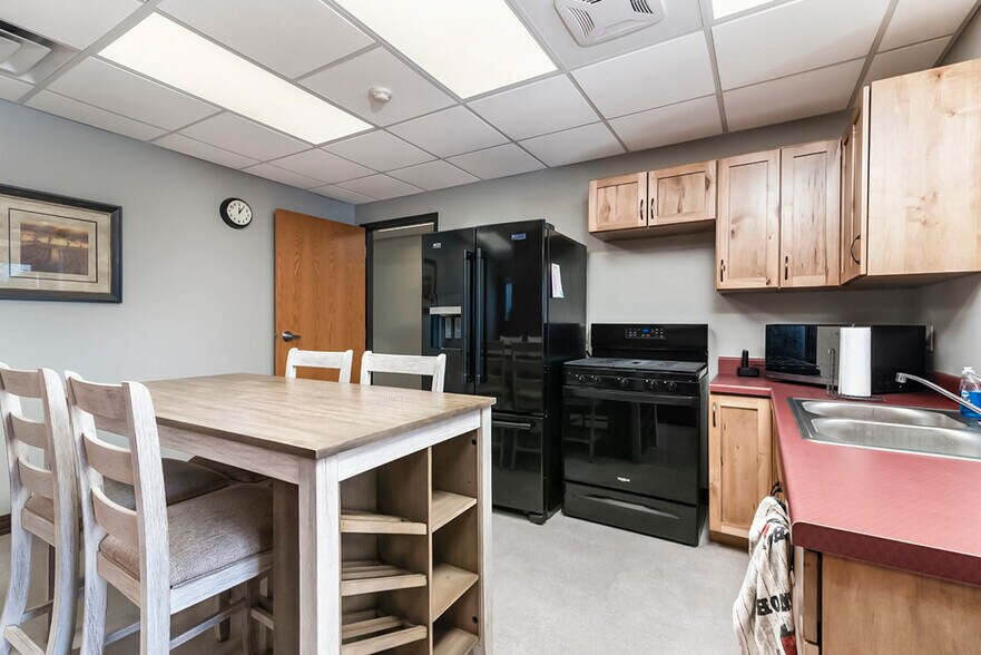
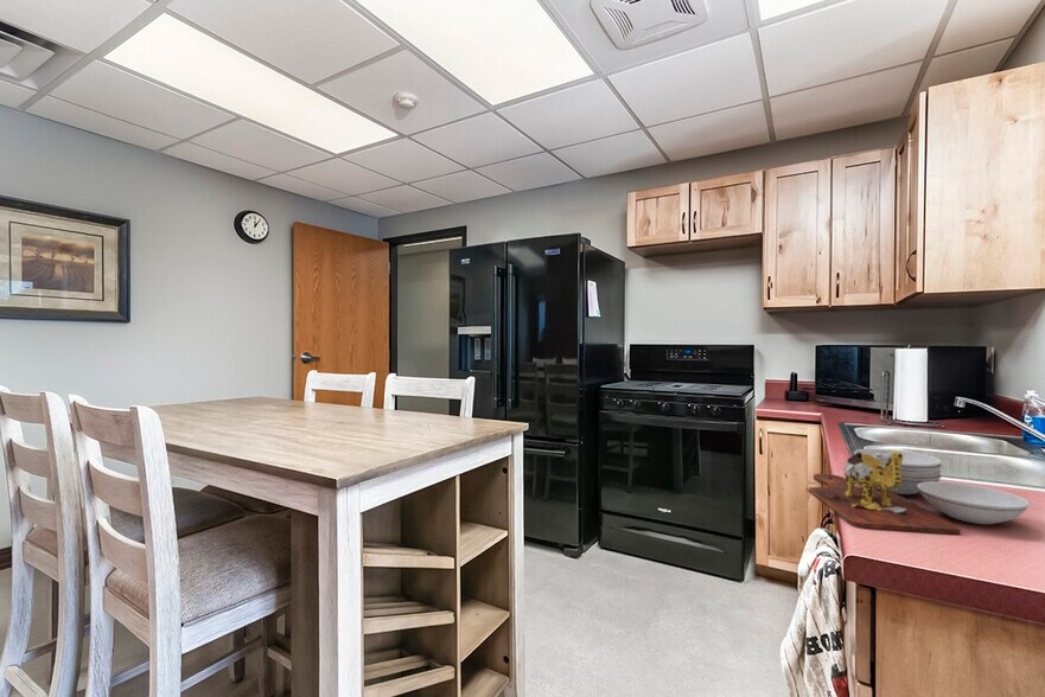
+ cutting board [807,448,1031,535]
